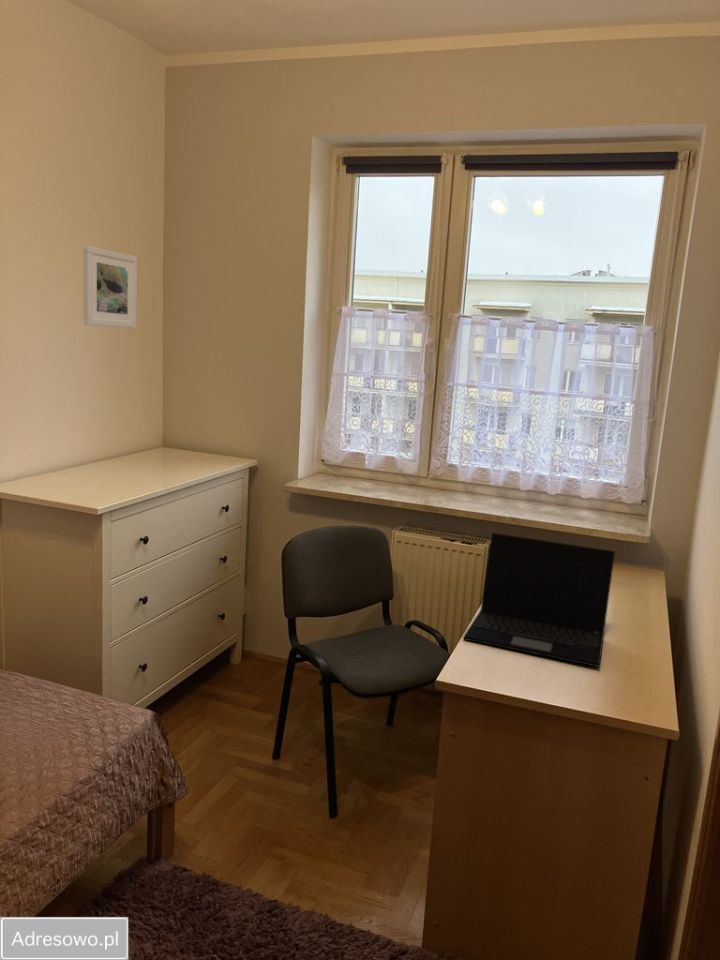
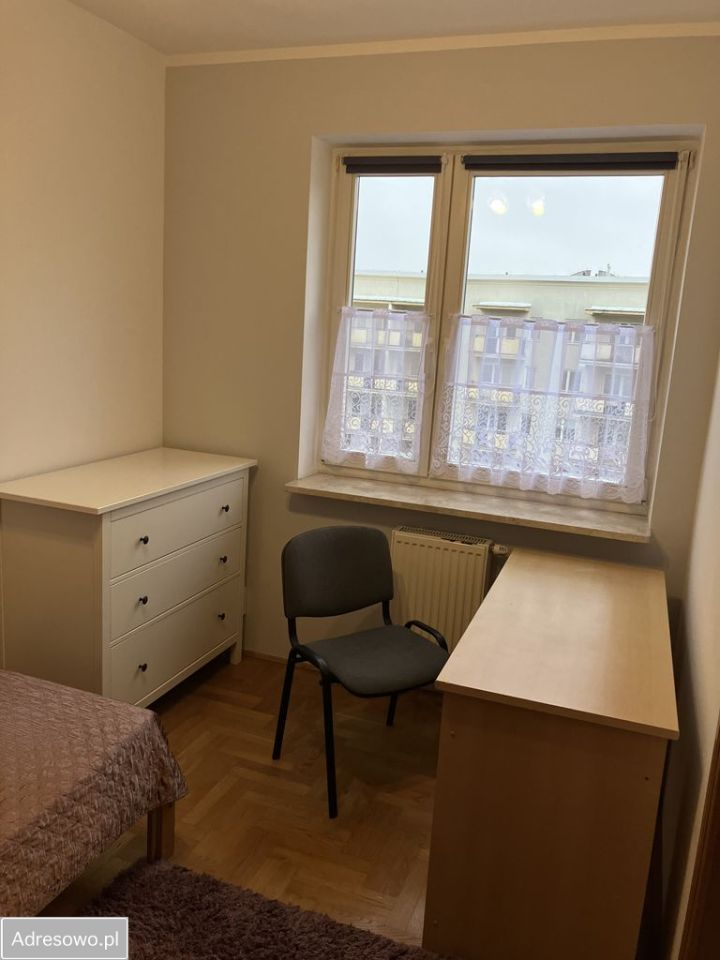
- laptop [462,532,616,668]
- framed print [83,245,138,329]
